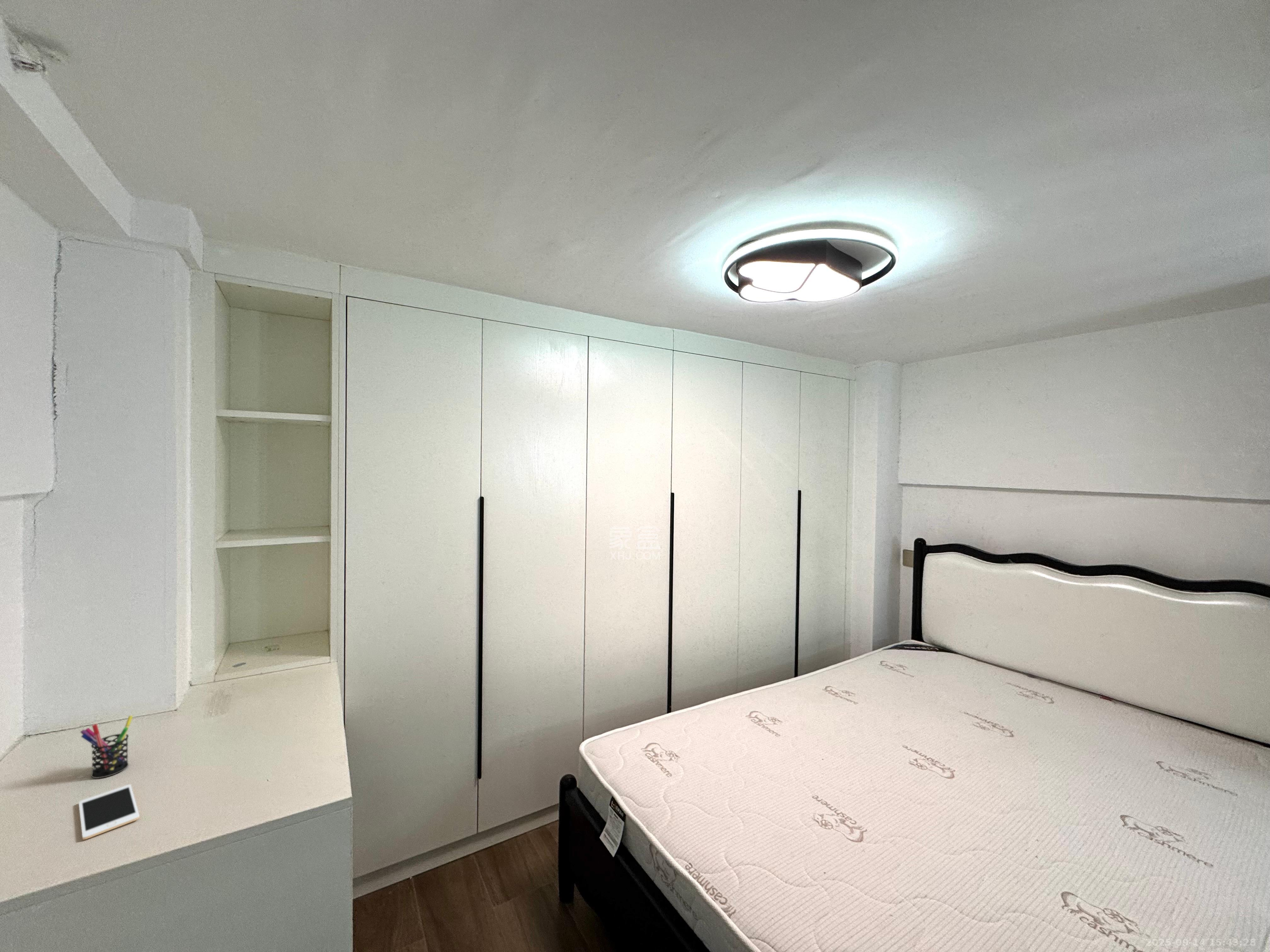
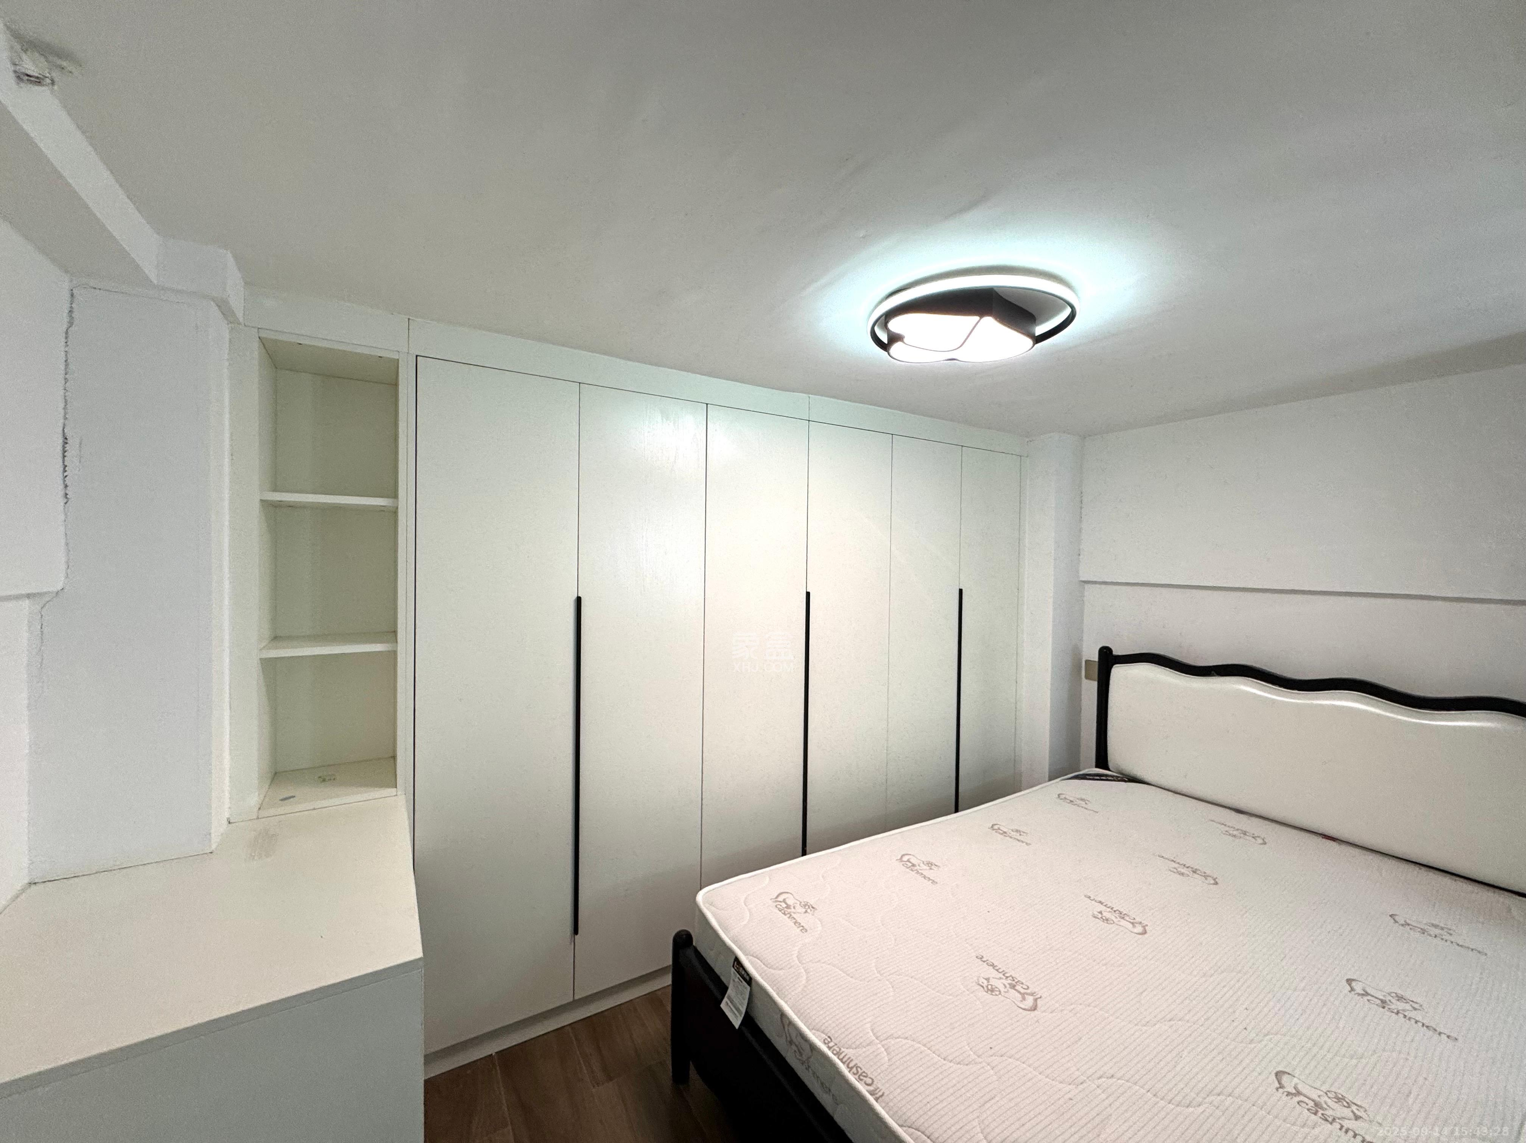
- cell phone [78,784,140,840]
- pen holder [80,715,134,779]
